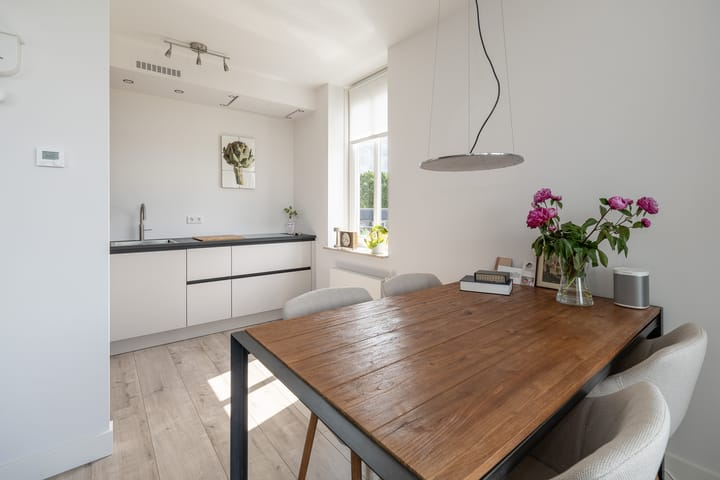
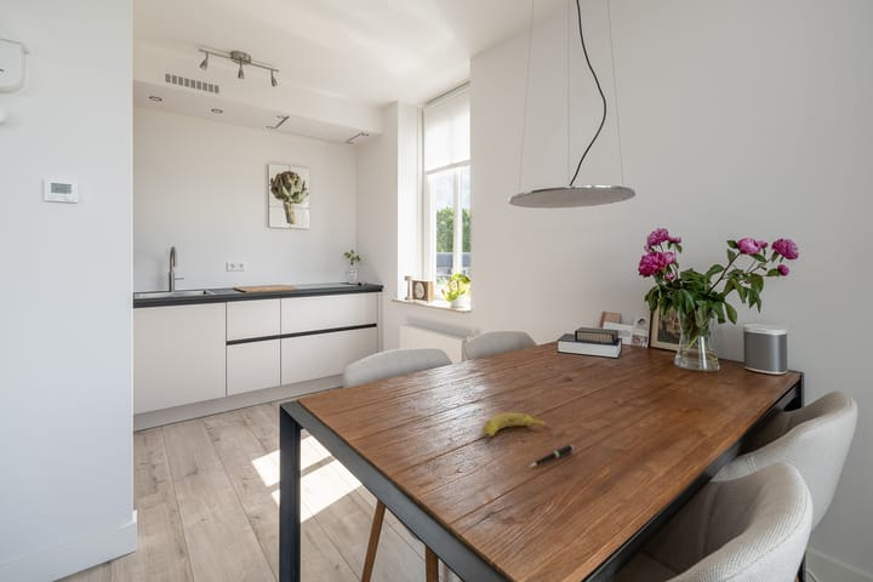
+ pen [527,444,575,468]
+ fruit [481,412,552,439]
